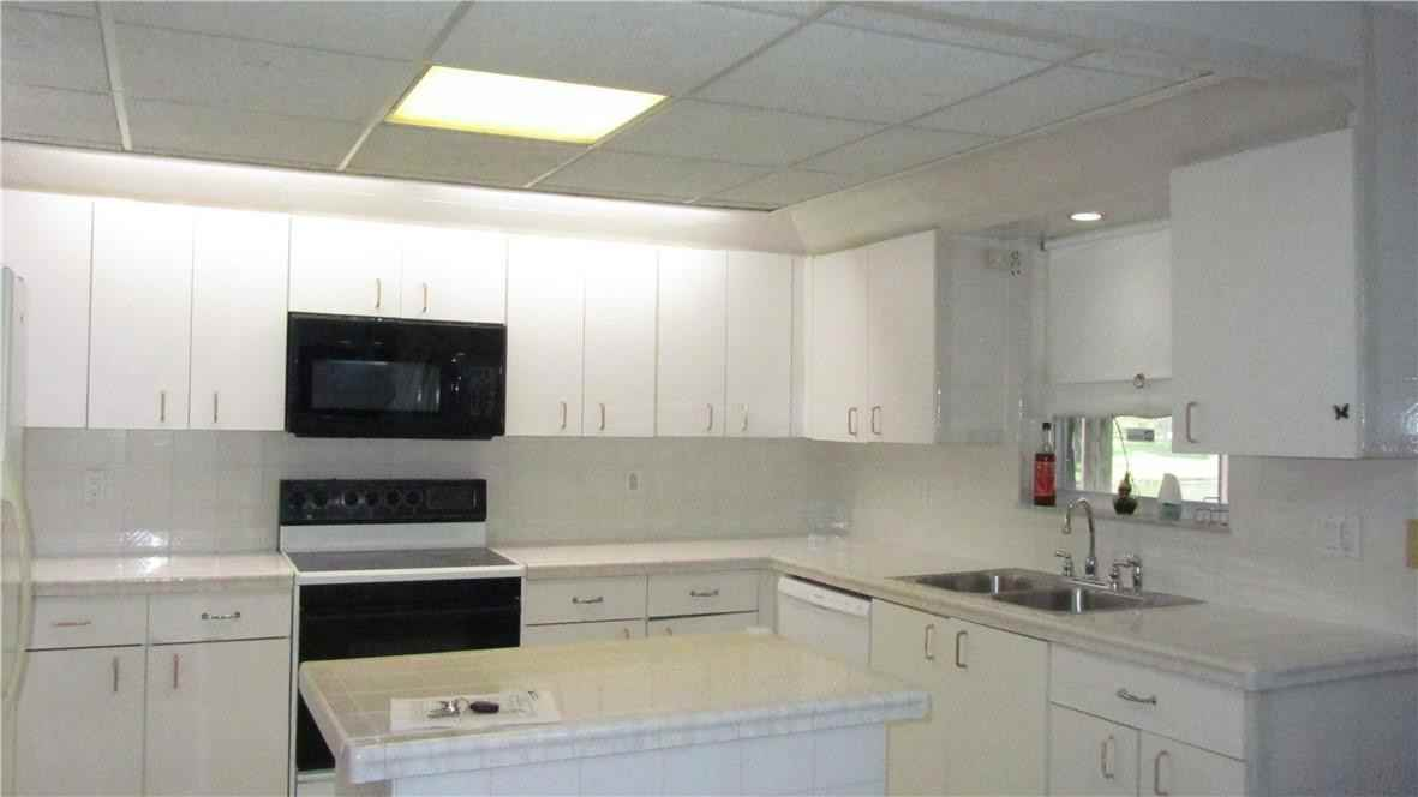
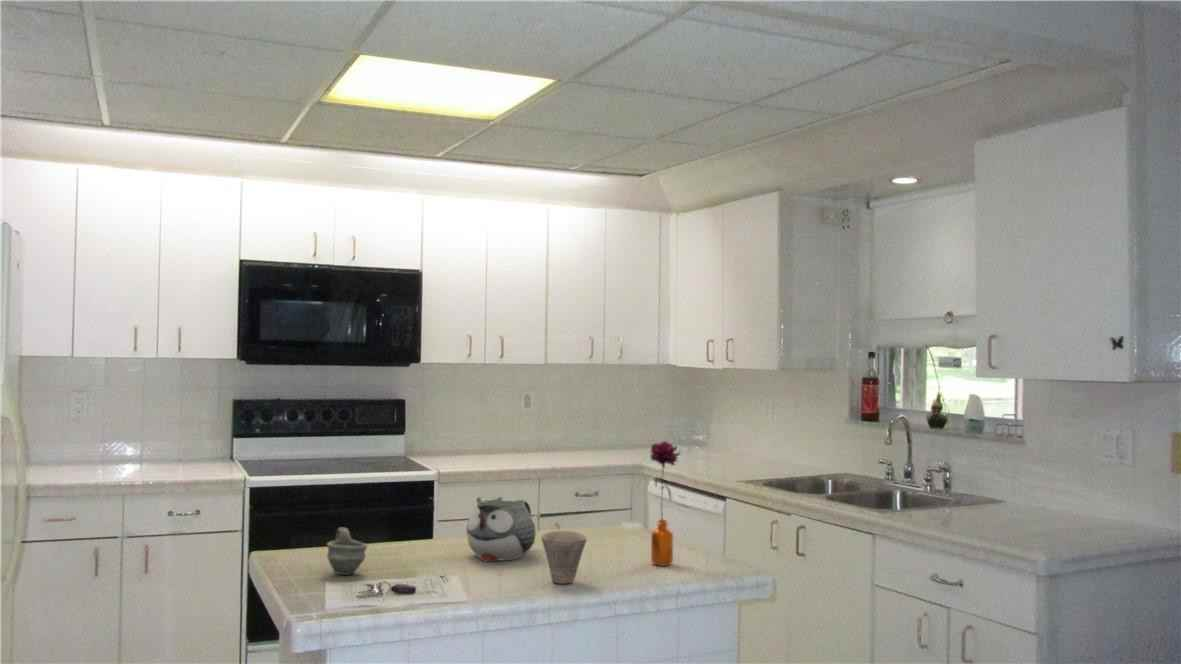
+ teapot [465,499,537,562]
+ cup [540,530,588,585]
+ flower [649,440,681,567]
+ cup [326,527,369,576]
